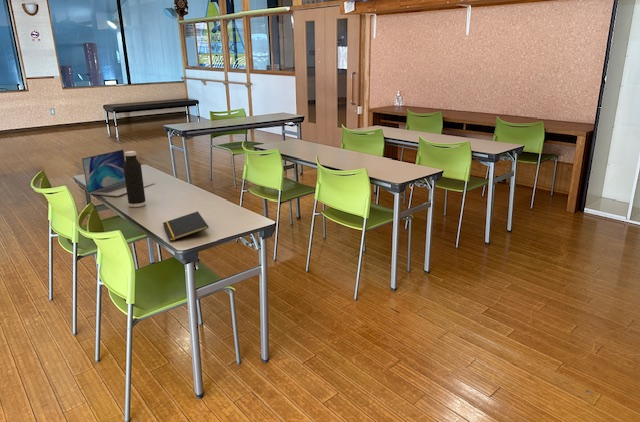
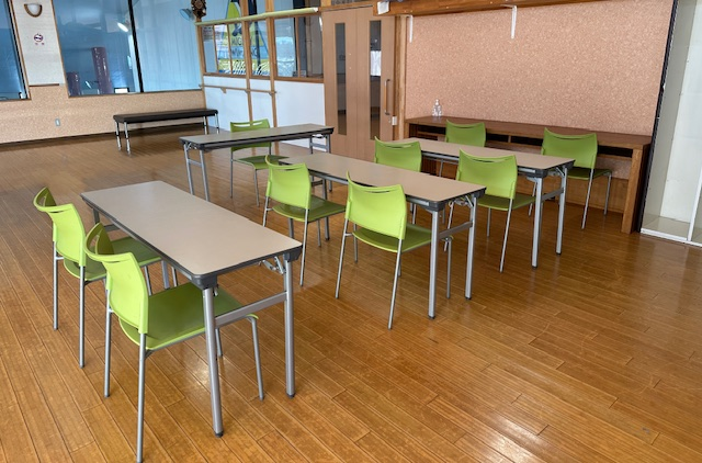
- notepad [162,210,210,242]
- water bottle [123,150,147,208]
- laptop [81,149,156,197]
